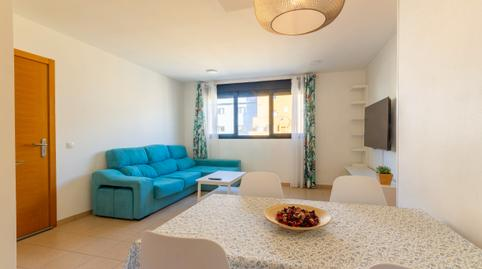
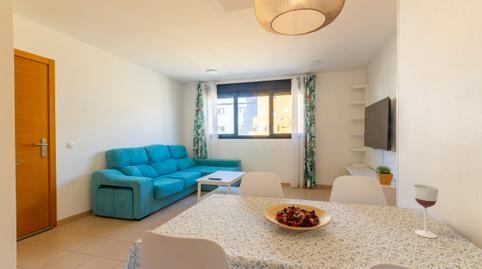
+ wineglass [413,184,439,239]
